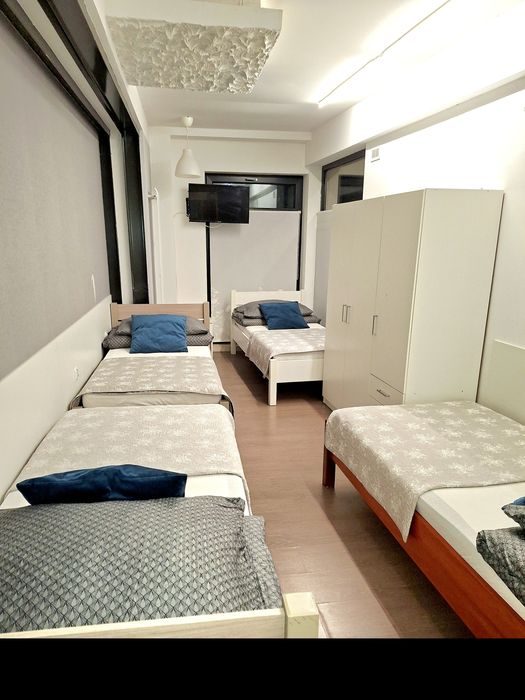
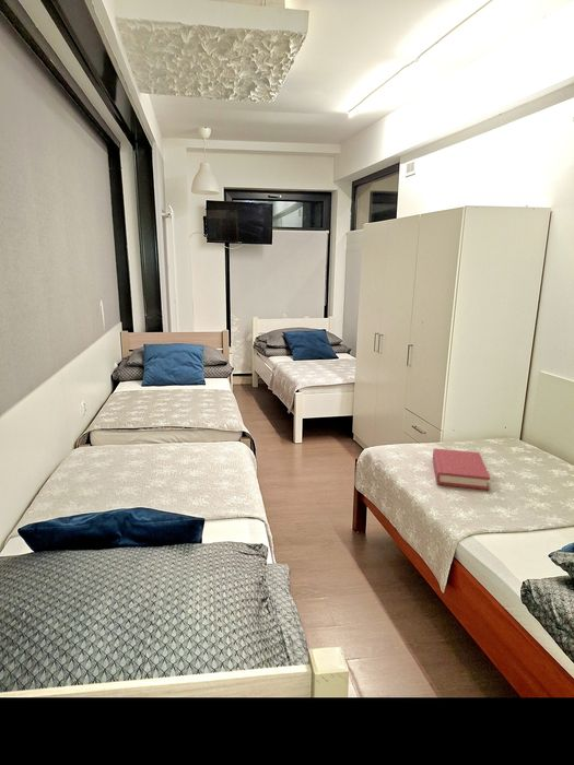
+ hardback book [432,447,491,491]
